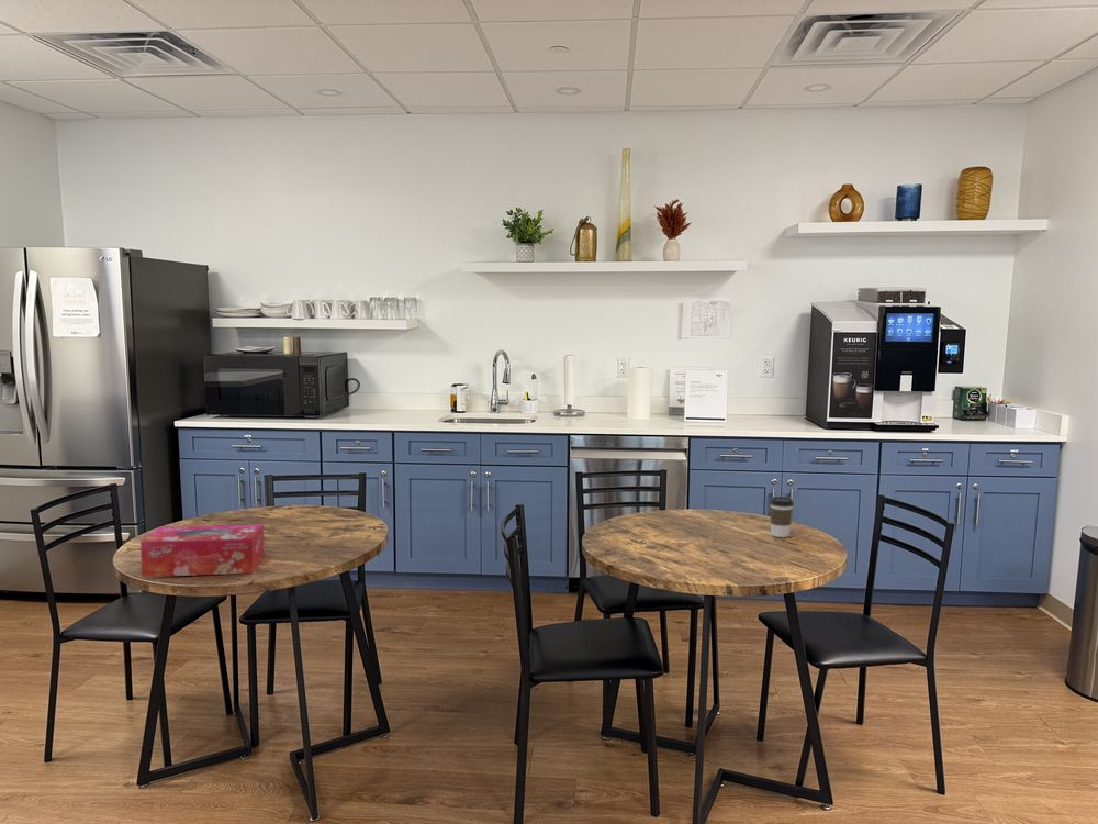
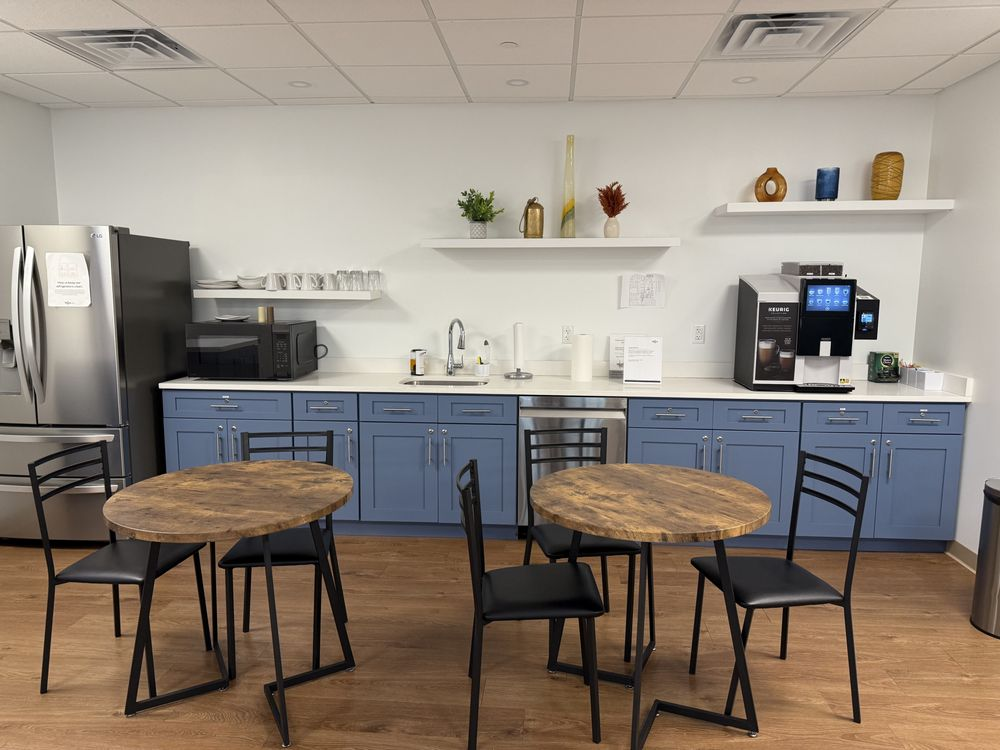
- tissue box [139,523,266,578]
- coffee cup [769,495,795,538]
